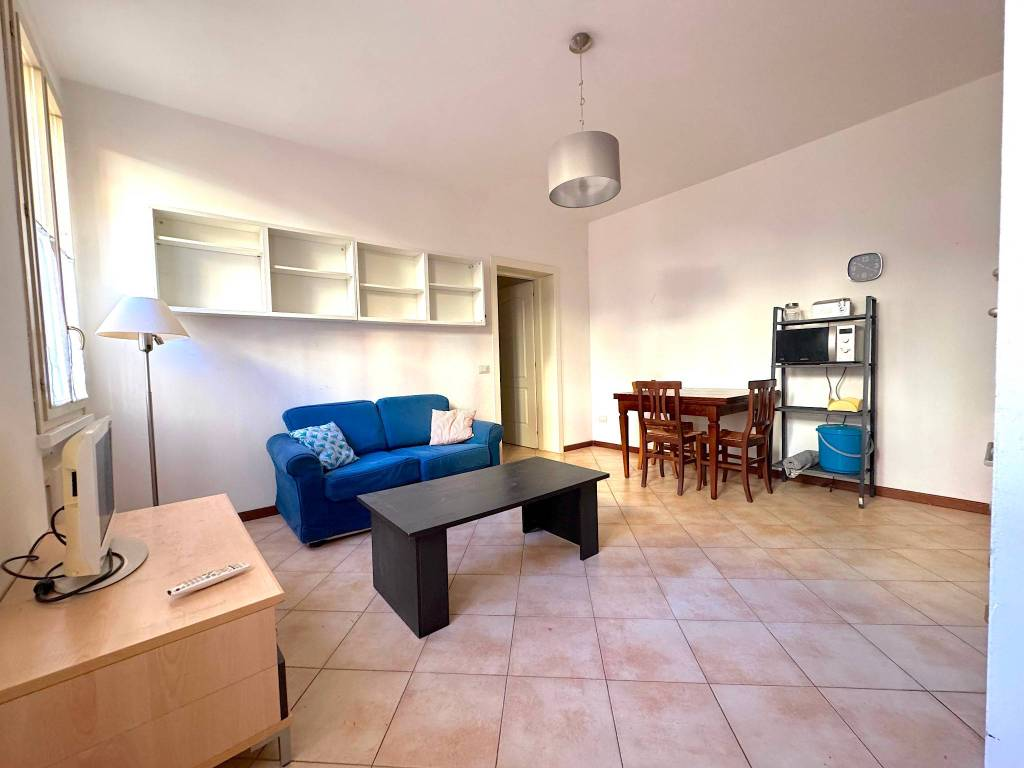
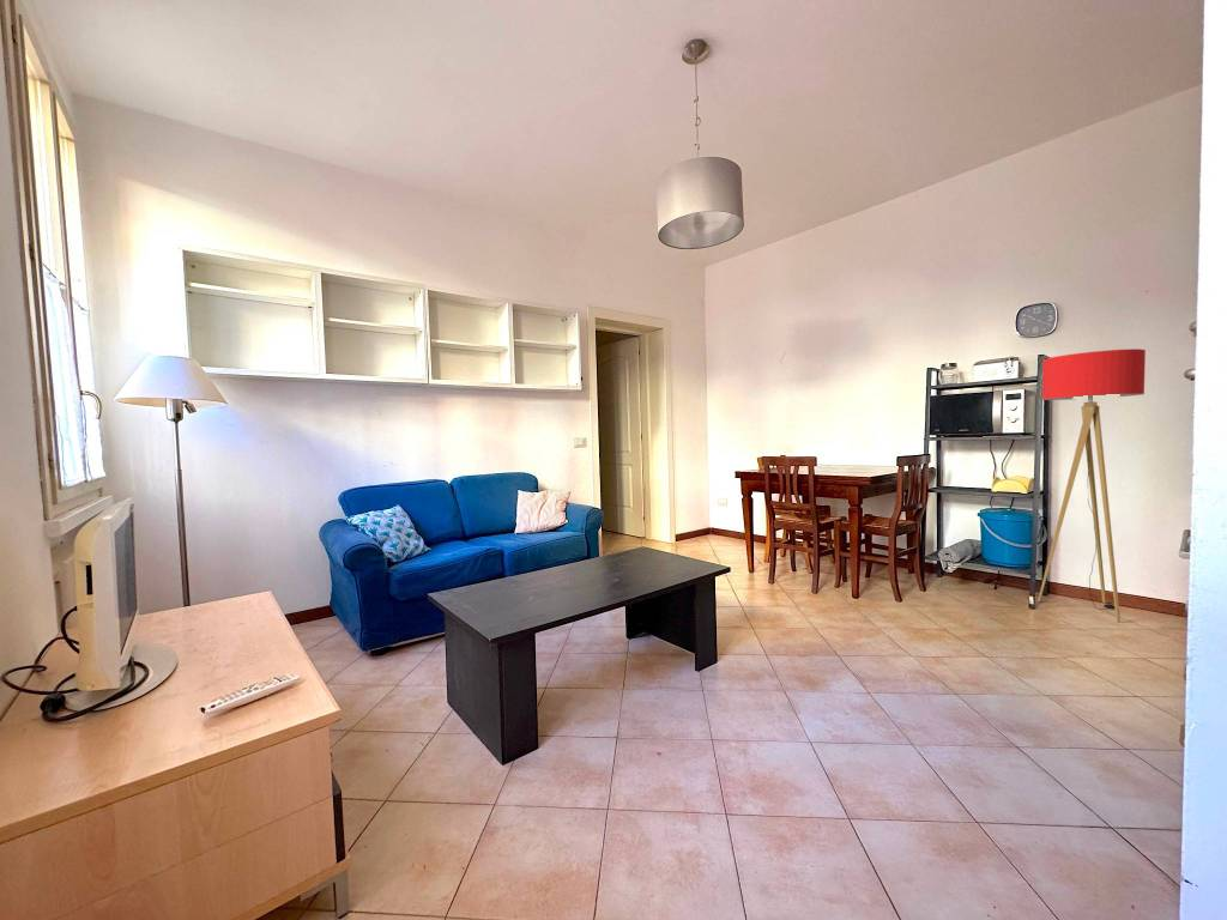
+ floor lamp [1036,347,1147,623]
